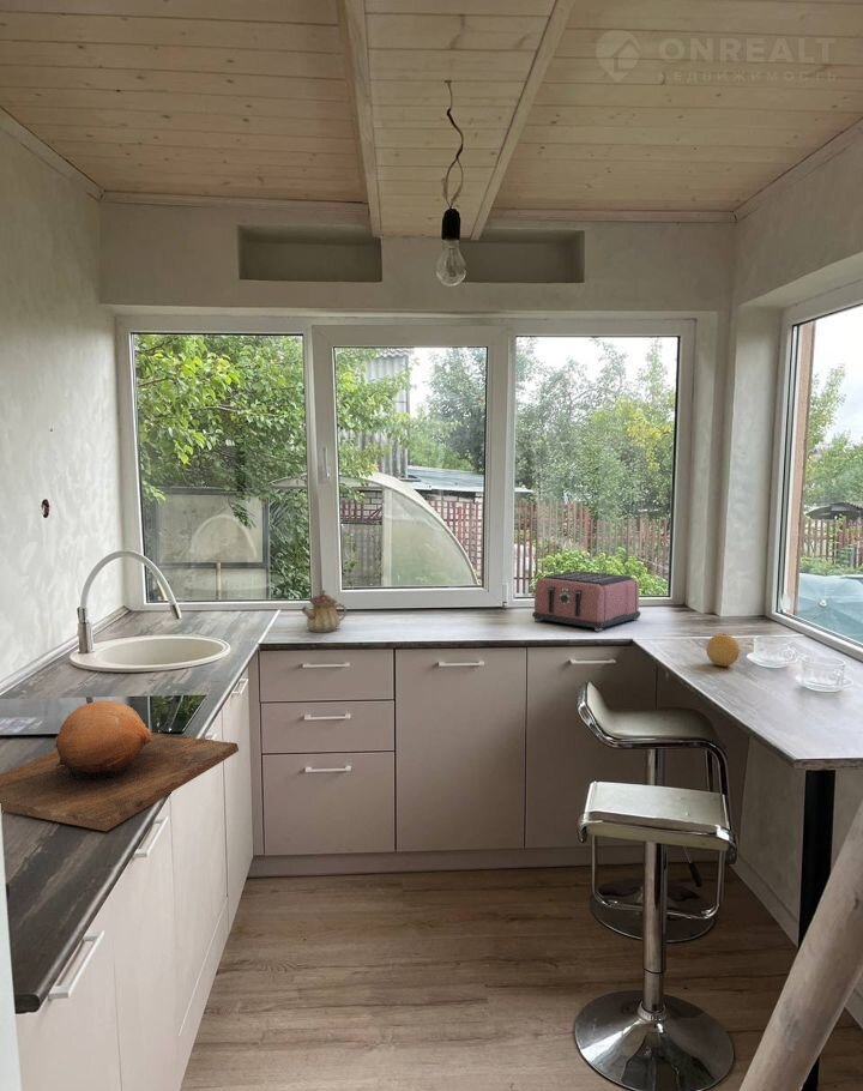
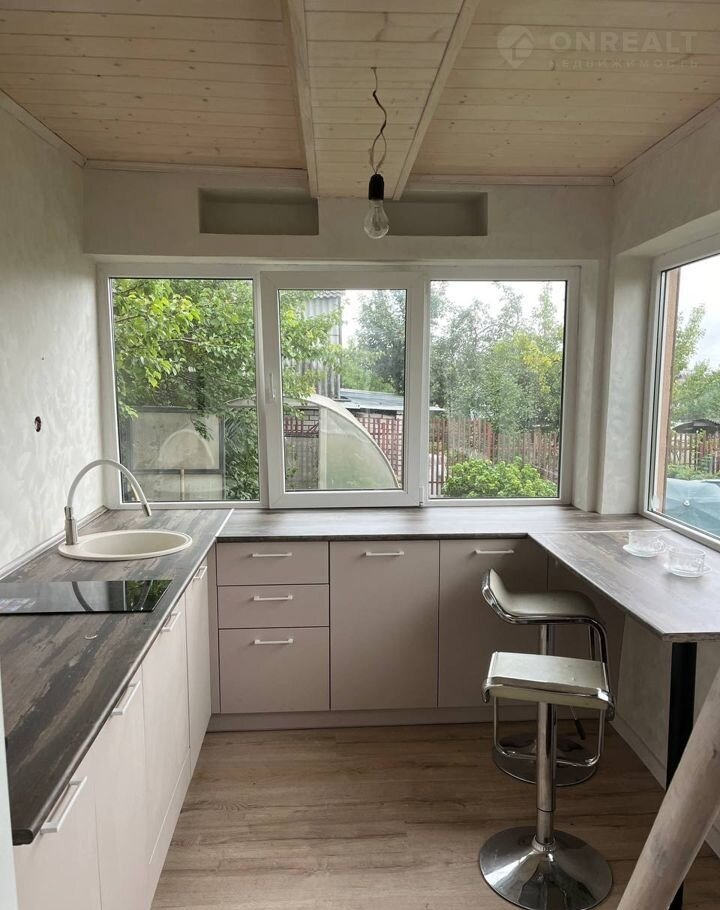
- fruit [705,632,741,667]
- chopping board [0,700,240,832]
- teapot [301,589,348,634]
- toaster [531,569,641,633]
